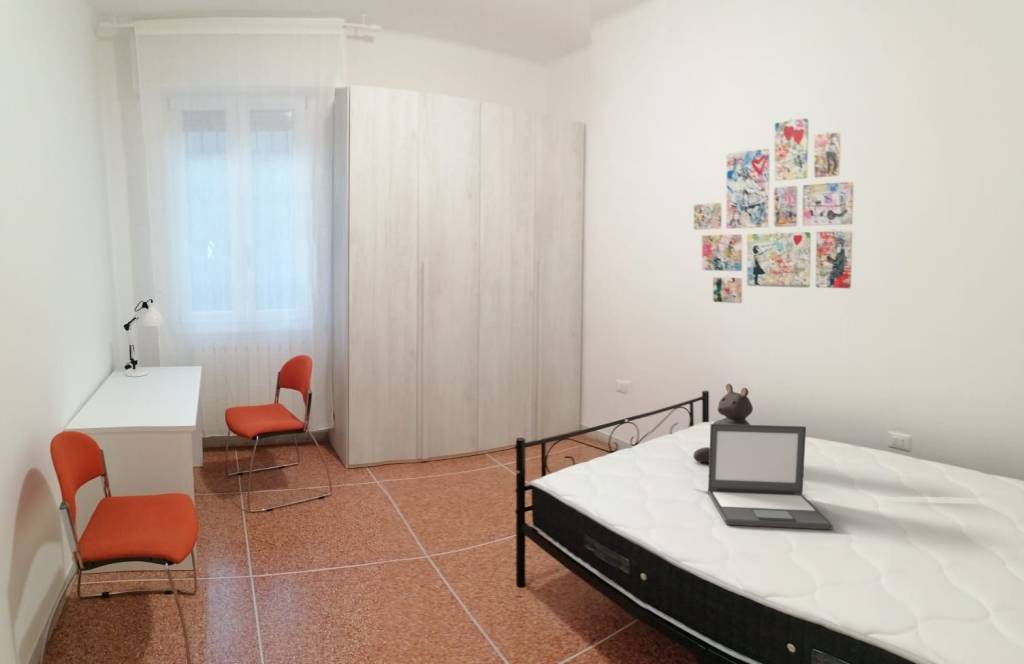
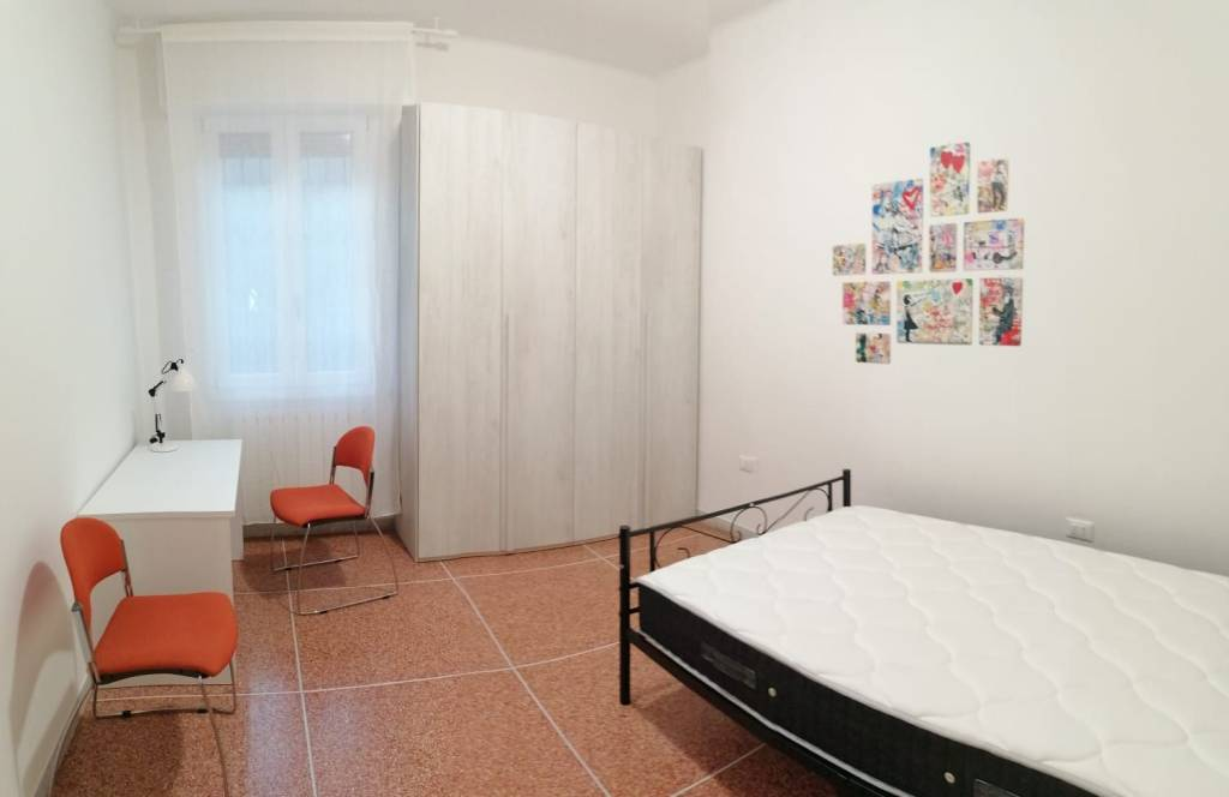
- laptop [707,423,834,531]
- teddy bear [692,383,754,463]
